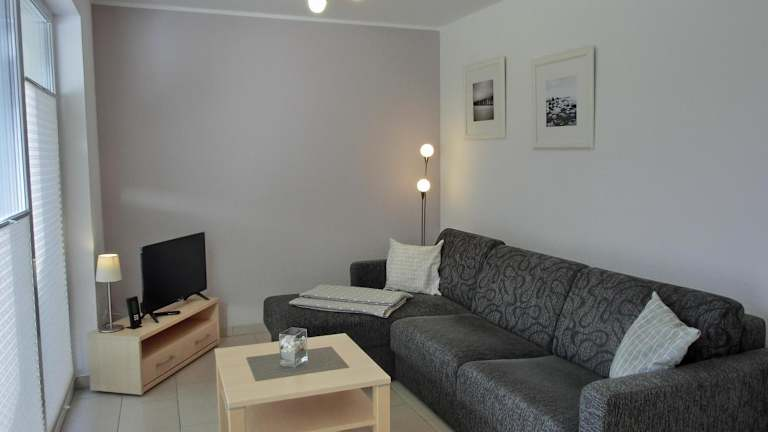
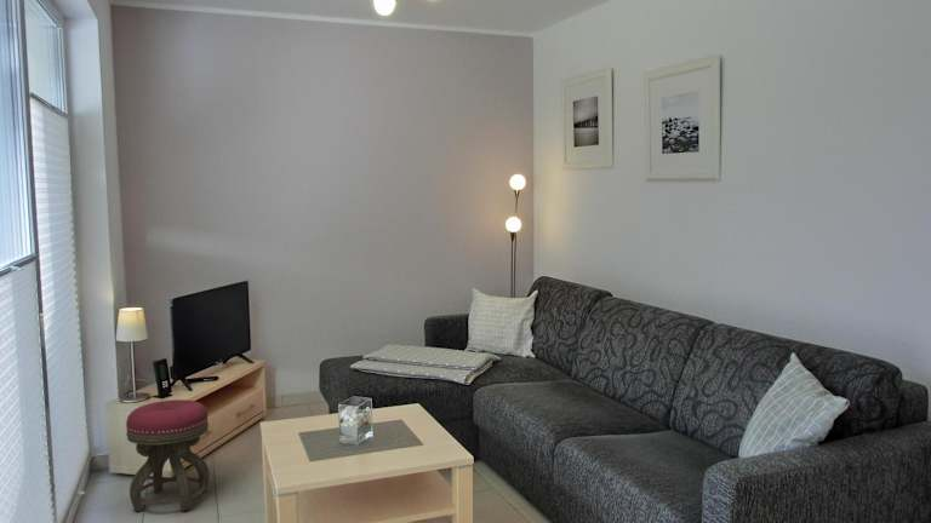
+ stool [125,398,210,512]
